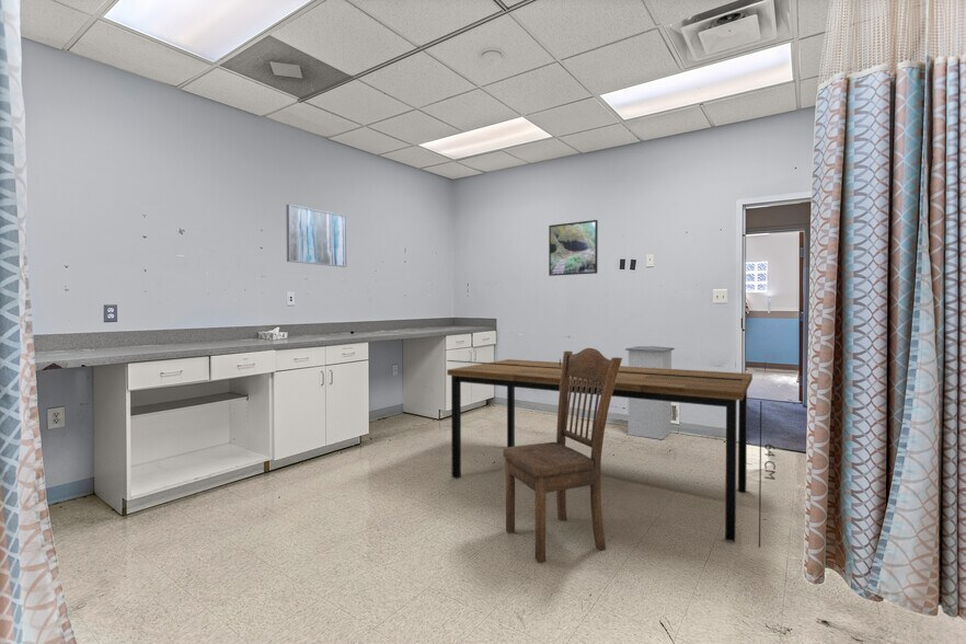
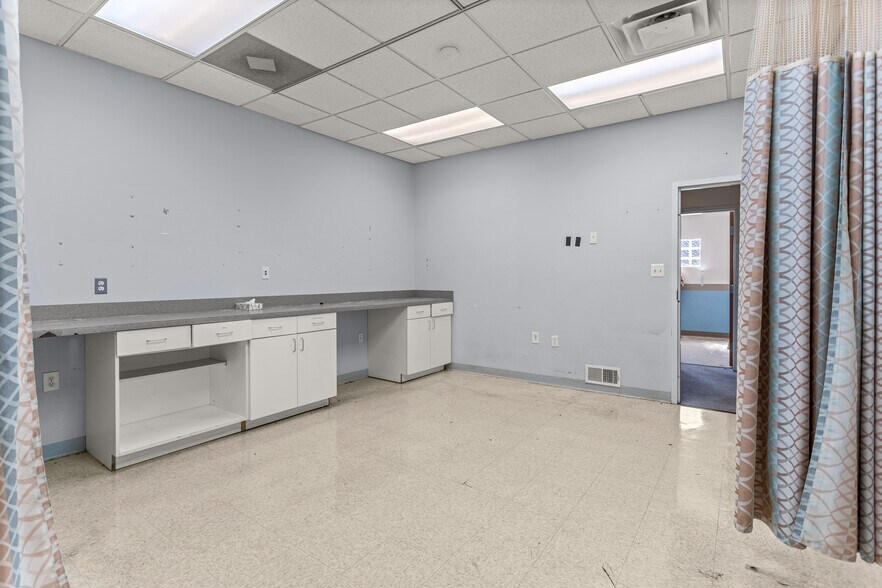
- trash can [624,345,676,440]
- dining chair [502,347,623,563]
- wall art [285,203,348,268]
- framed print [548,219,599,277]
- dining table [446,358,777,549]
